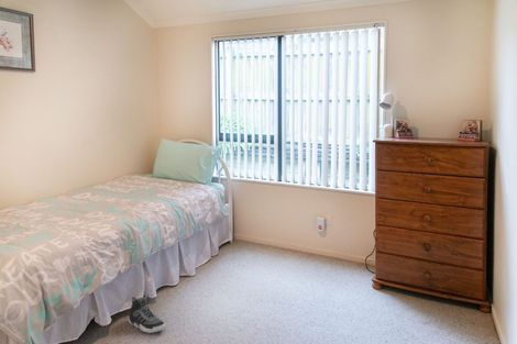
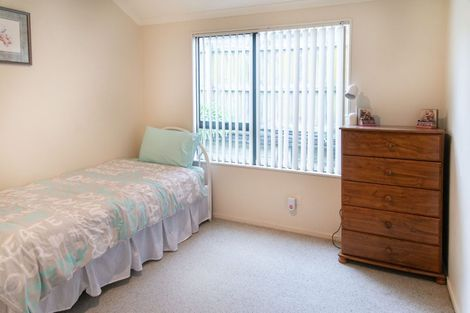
- sneaker [128,295,166,334]
